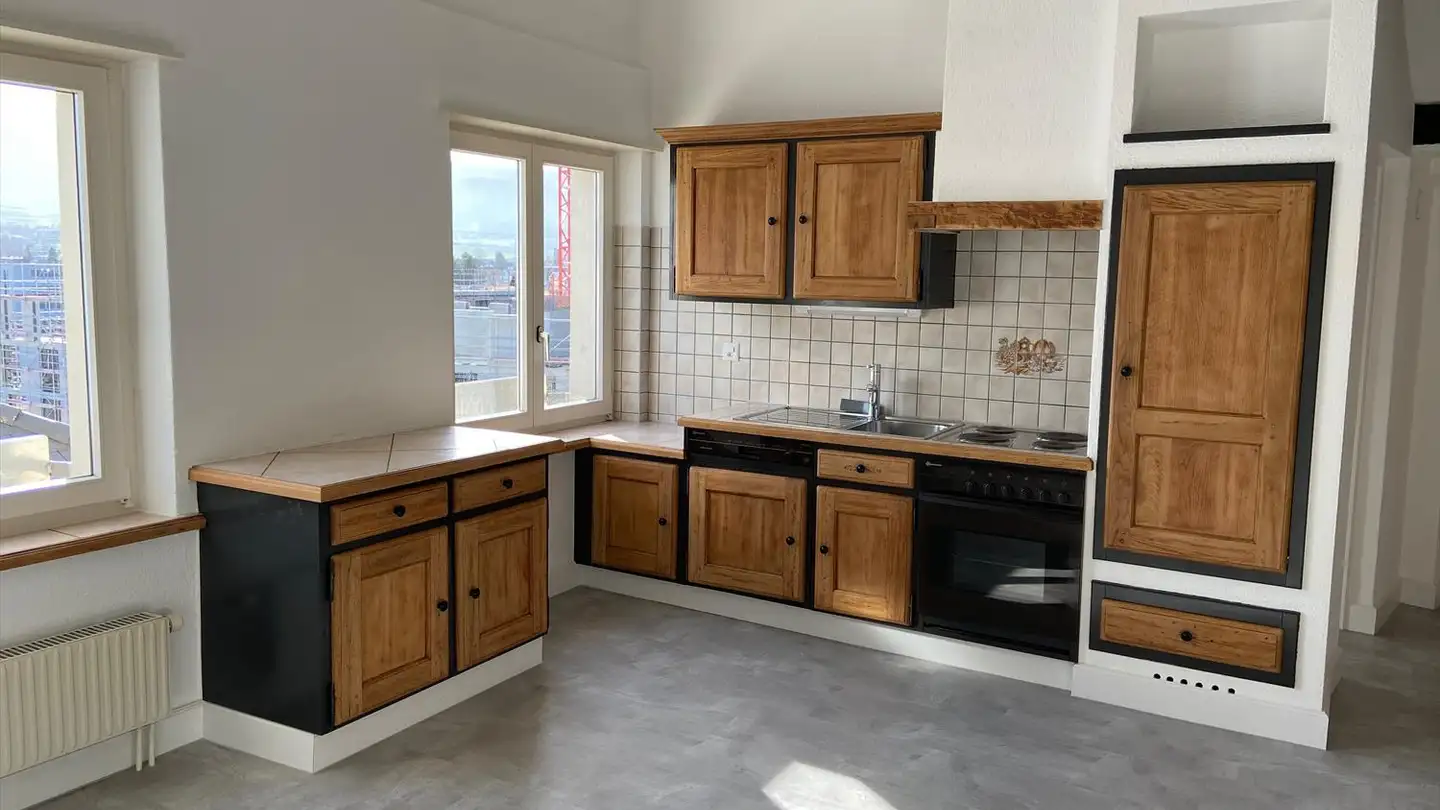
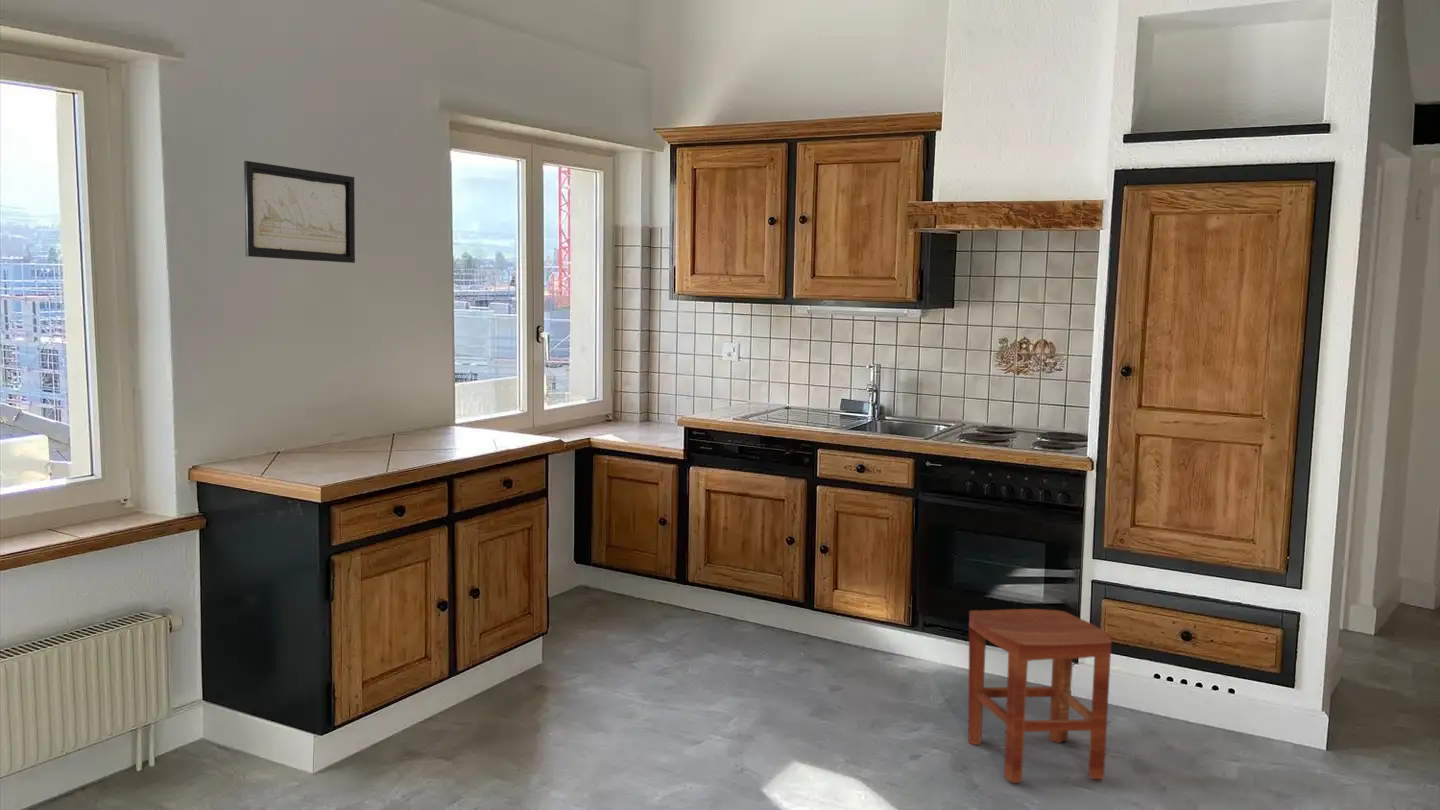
+ stool [968,608,1113,784]
+ wall art [243,160,356,264]
